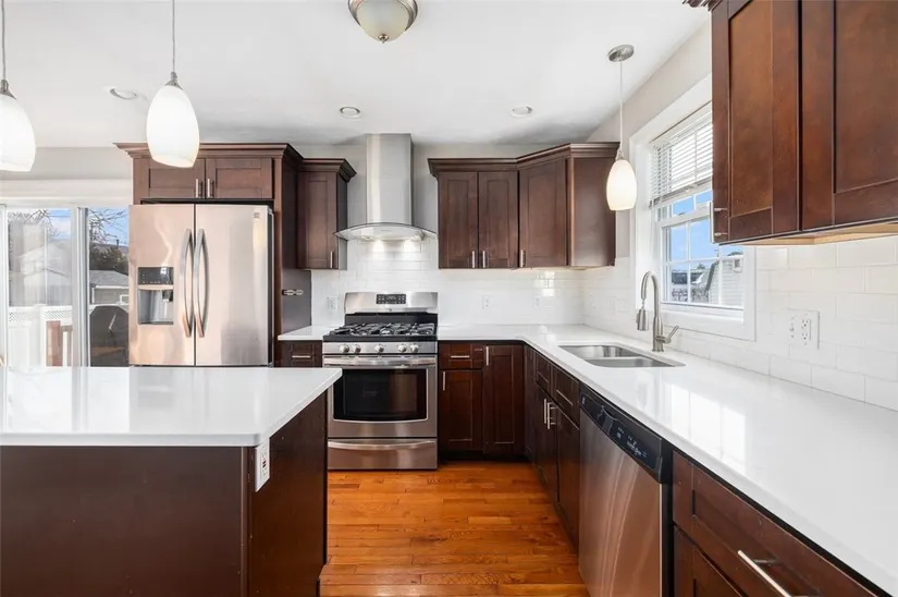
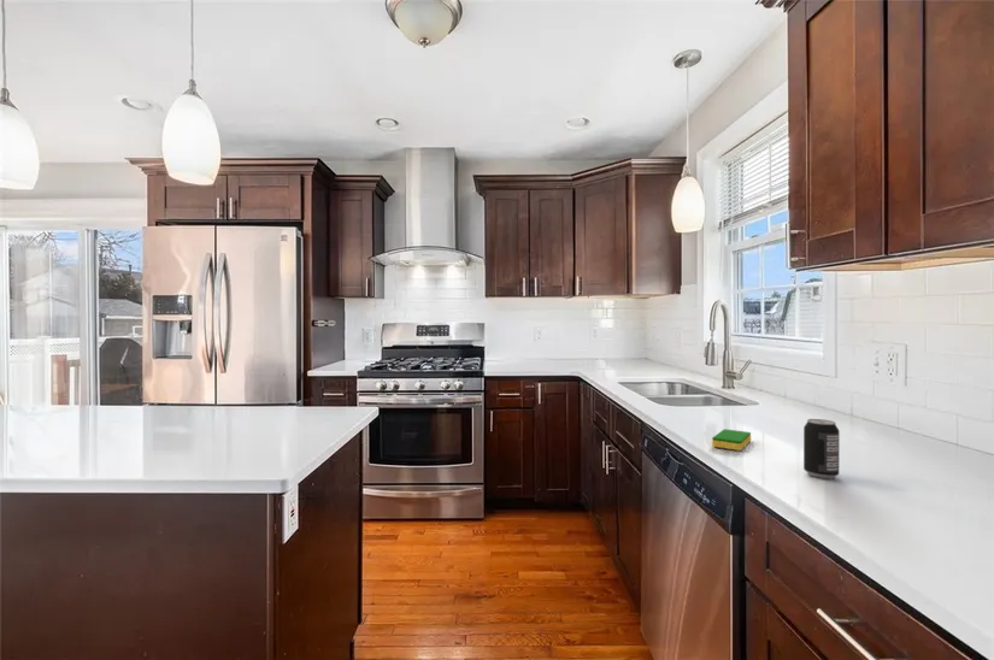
+ dish sponge [711,428,752,452]
+ beverage can [802,418,841,479]
